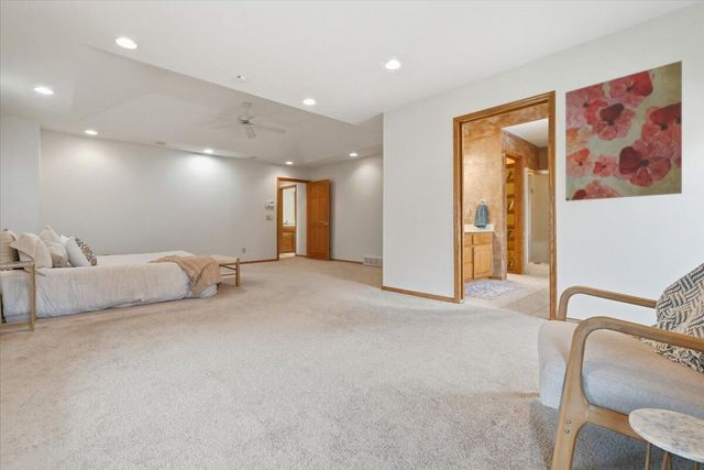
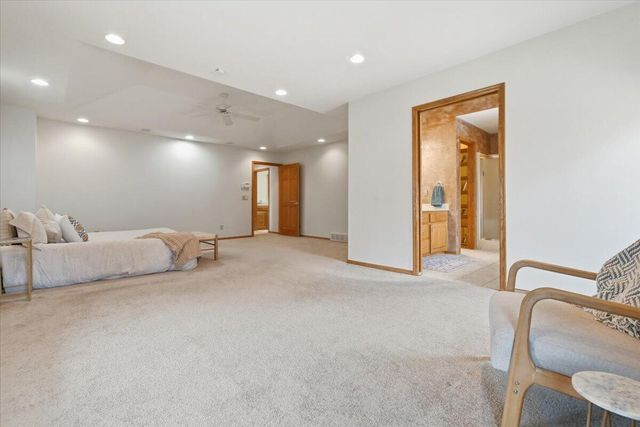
- wall art [564,59,683,203]
